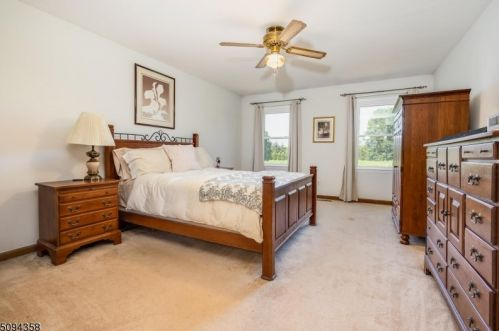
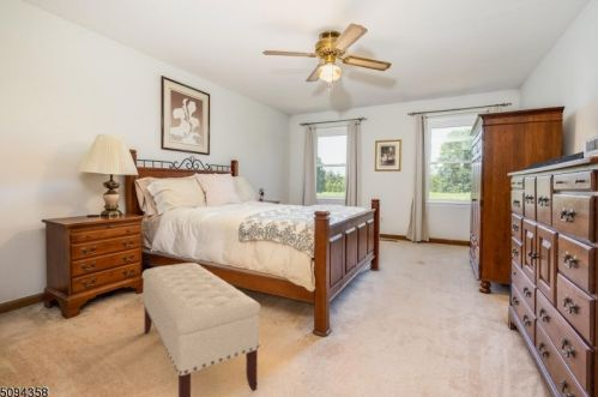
+ bench [141,261,261,397]
